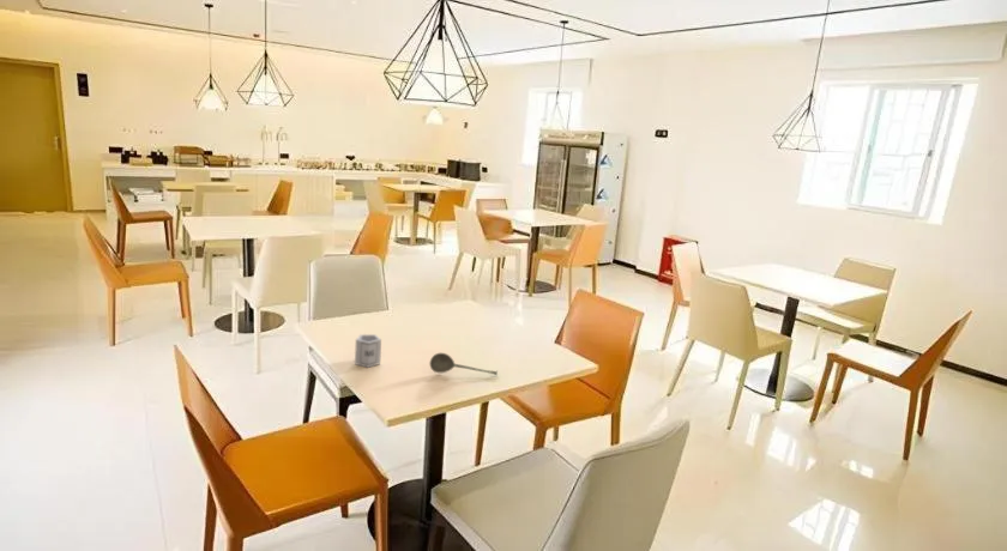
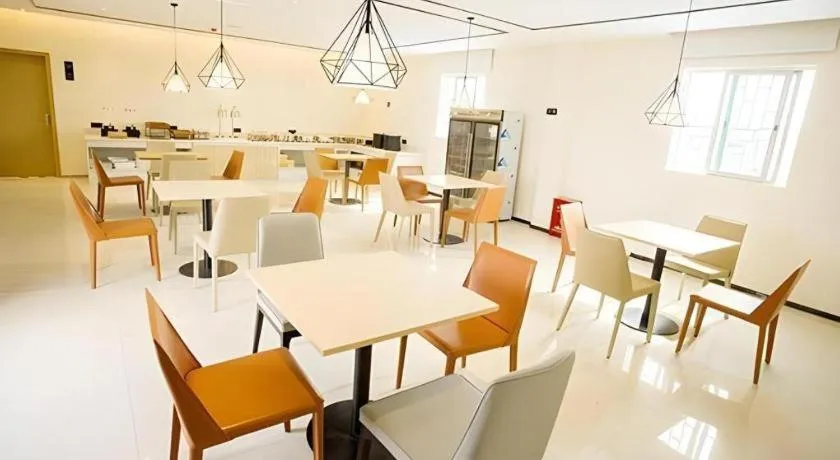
- soupspoon [428,352,499,376]
- cup [354,333,382,369]
